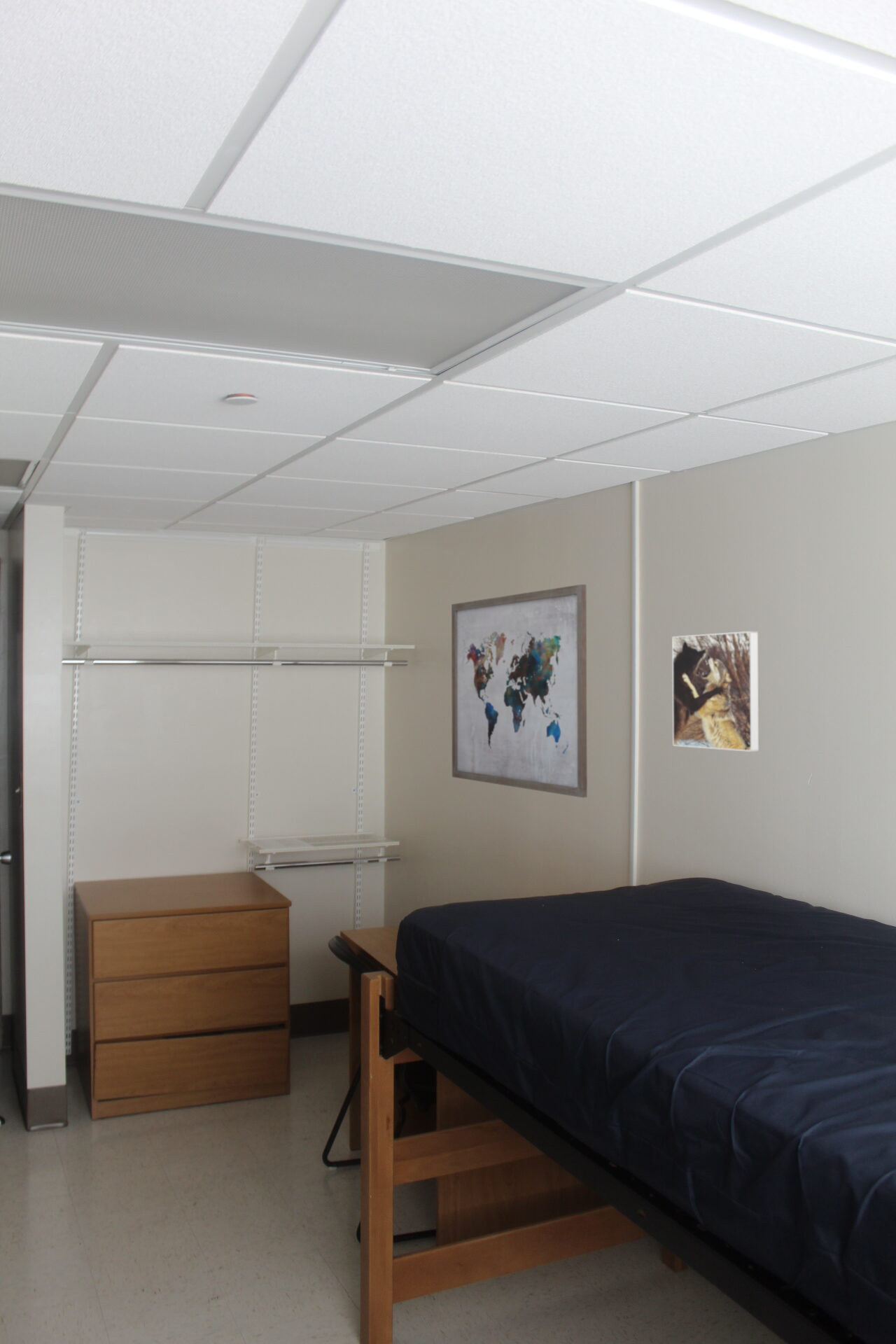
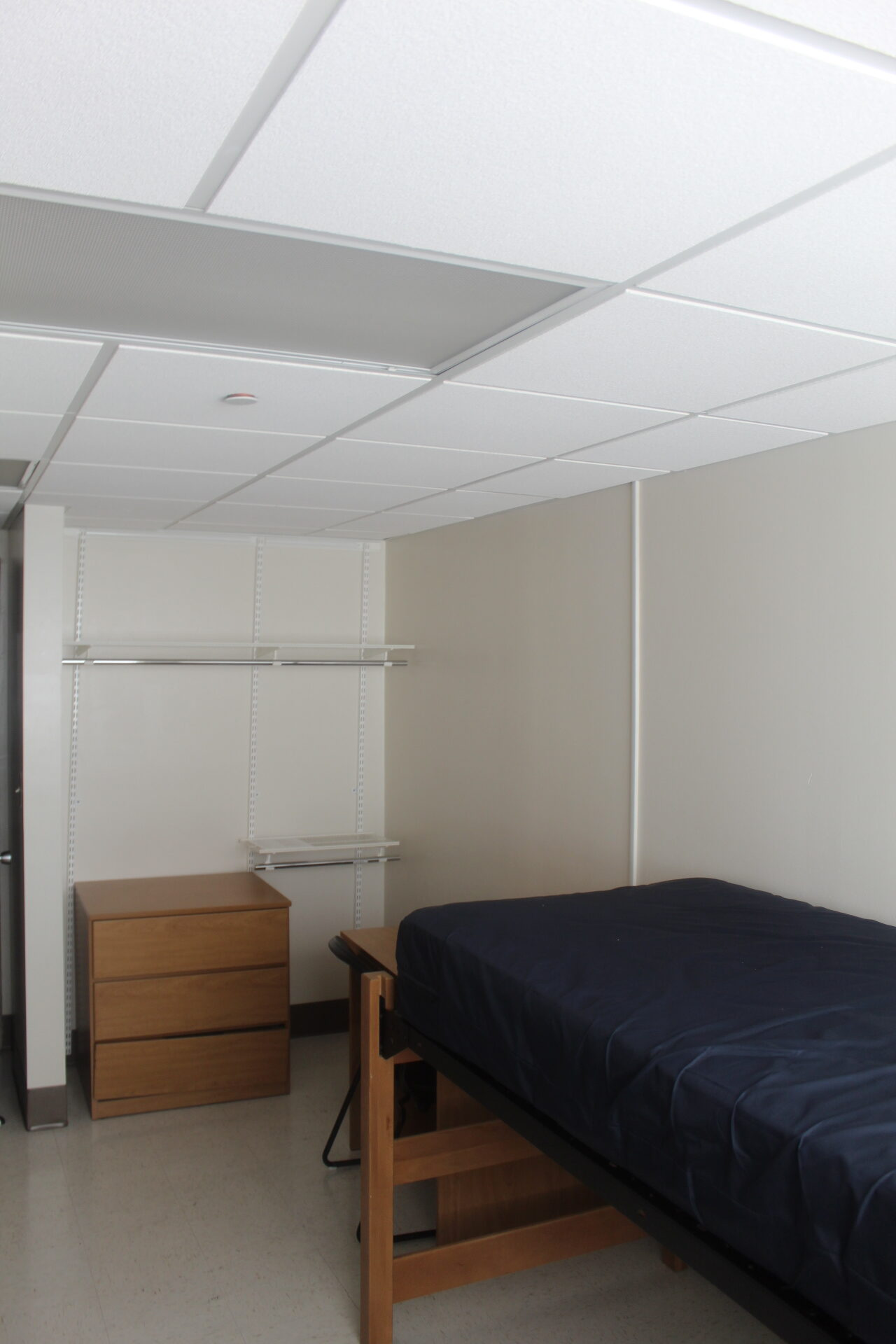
- wall art [451,584,588,798]
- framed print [671,631,760,752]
